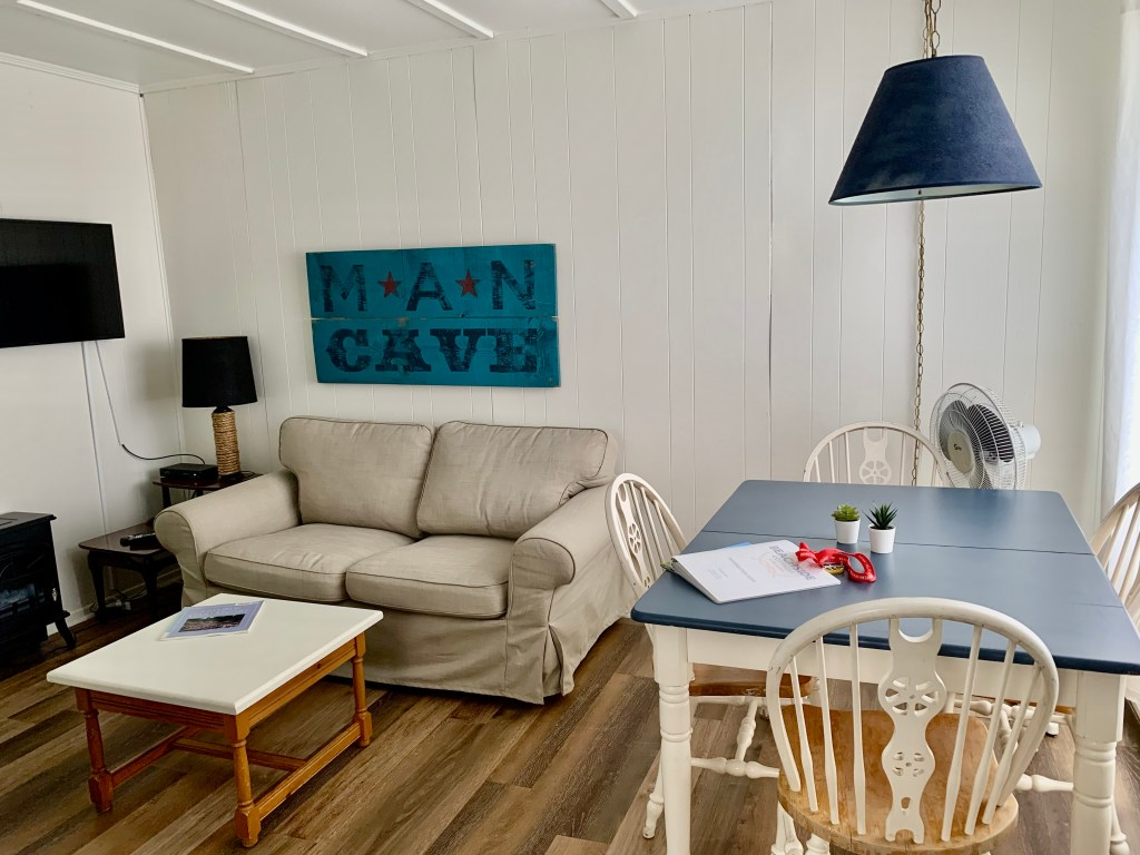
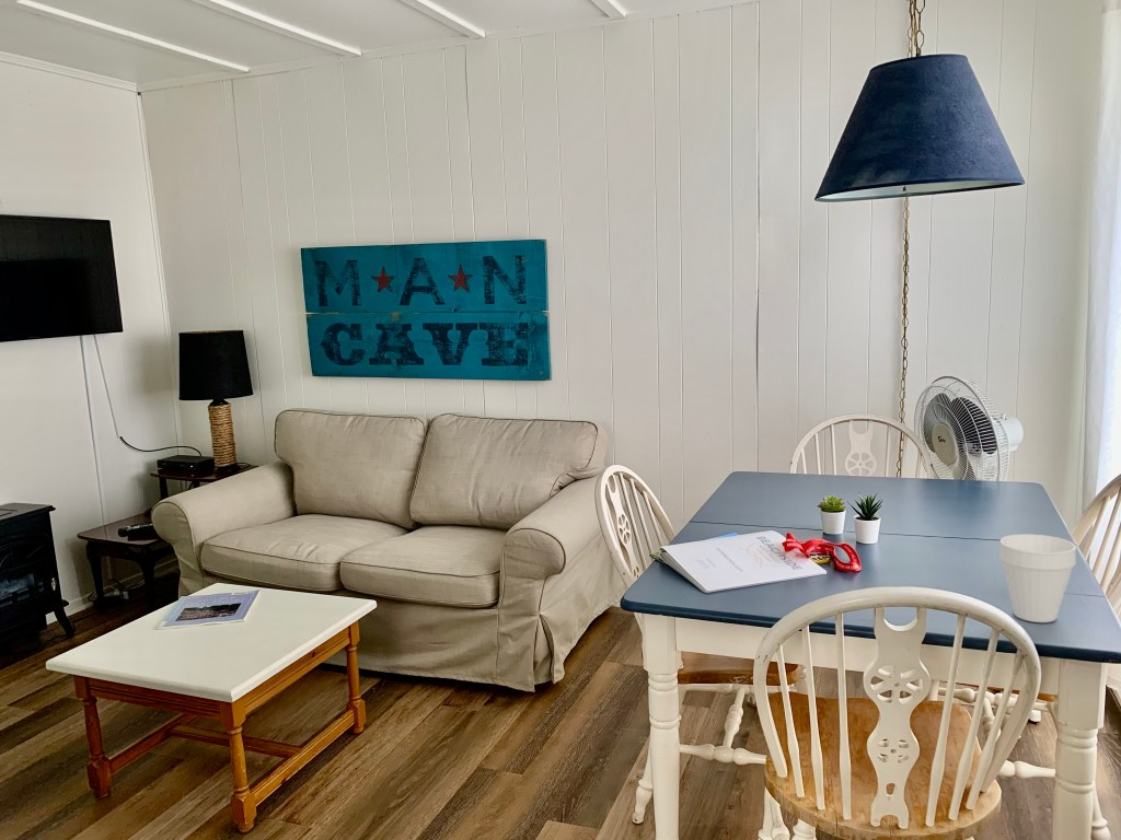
+ cup [998,533,1077,623]
